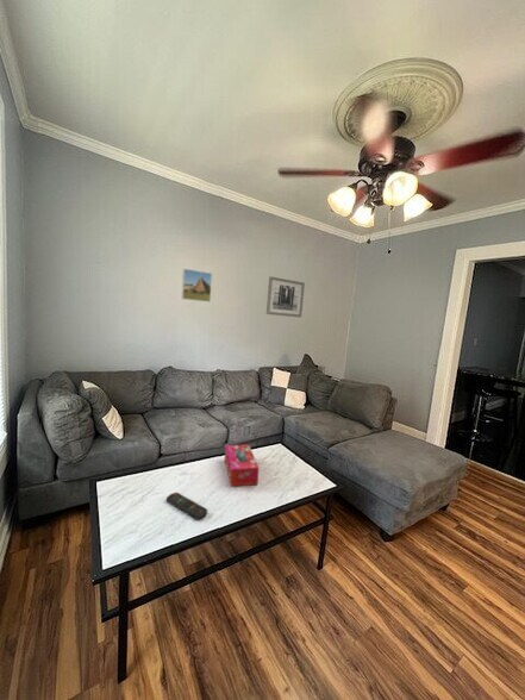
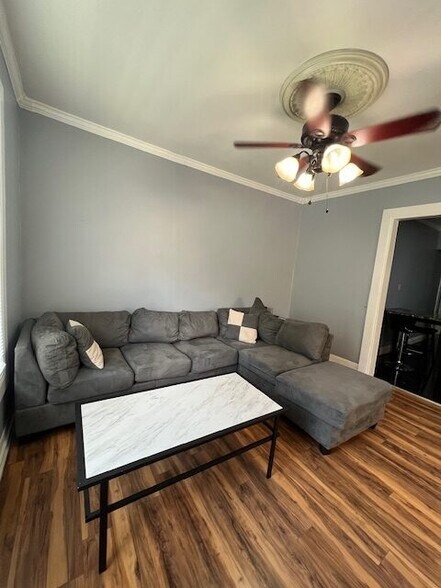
- tissue box [224,443,261,488]
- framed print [181,268,213,304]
- remote control [165,492,208,520]
- wall art [265,275,306,318]
